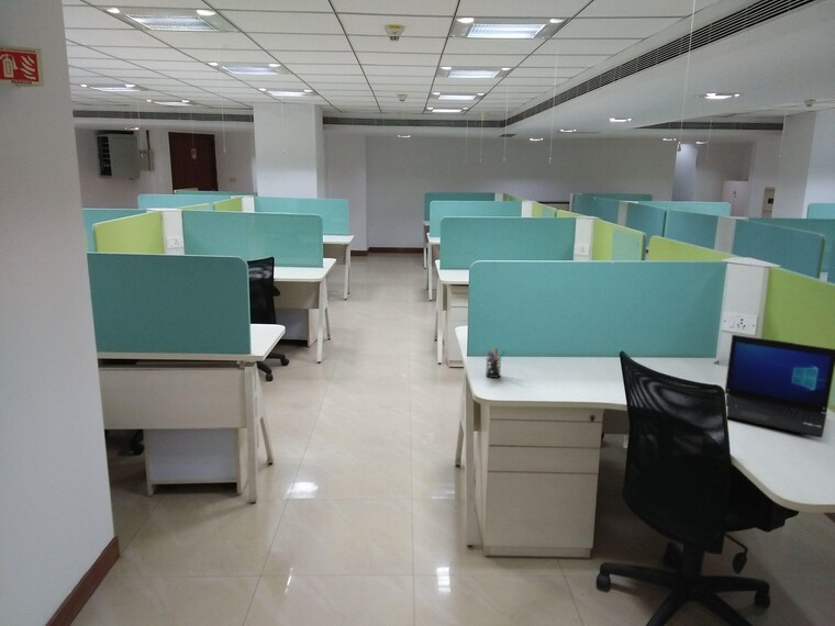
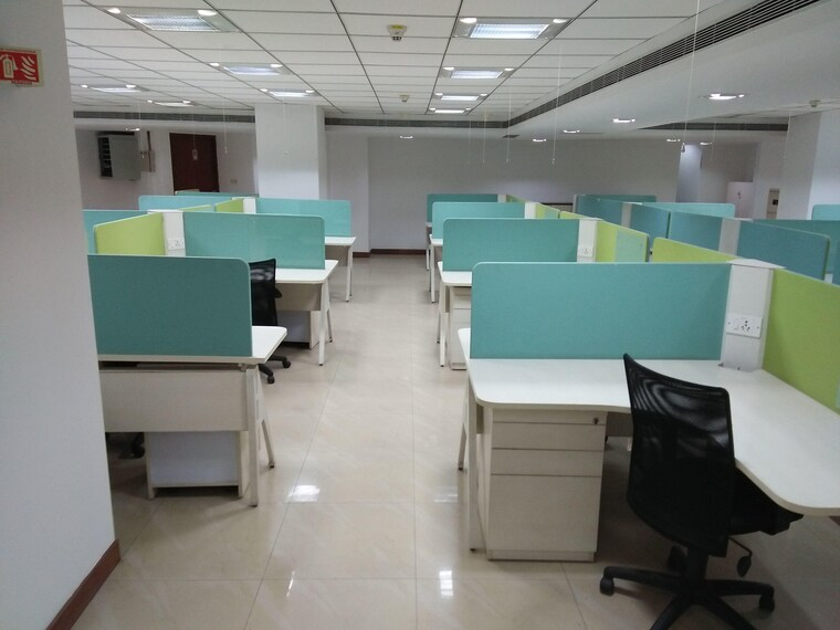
- laptop [724,334,835,438]
- pen holder [485,346,506,379]
